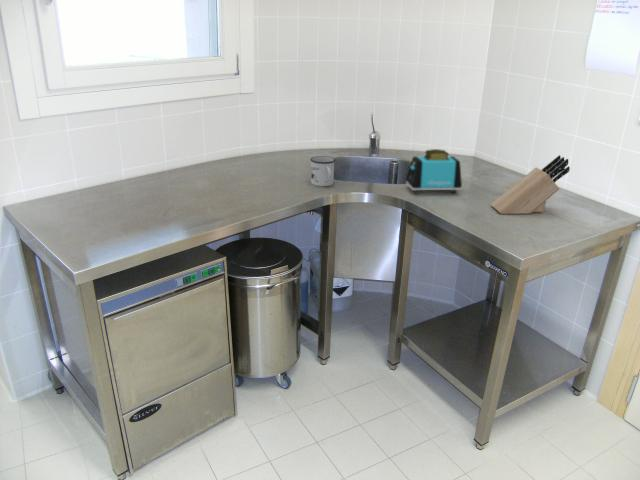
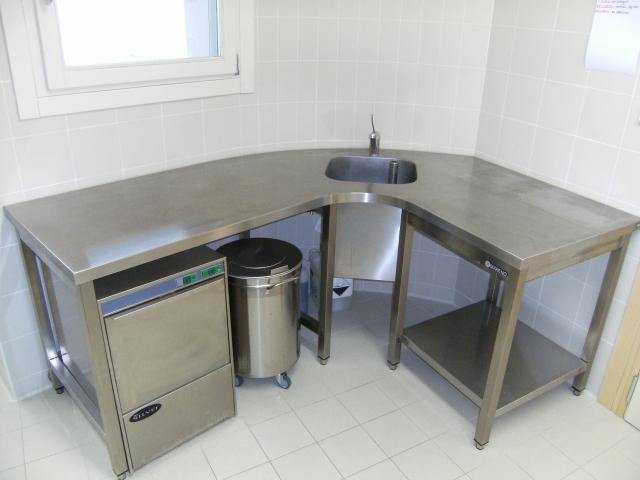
- toaster [405,148,463,195]
- knife block [490,154,571,215]
- mug [310,155,336,187]
